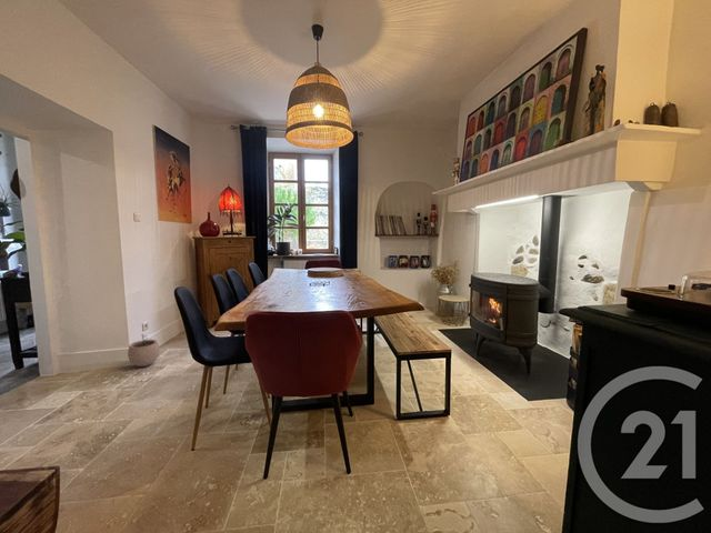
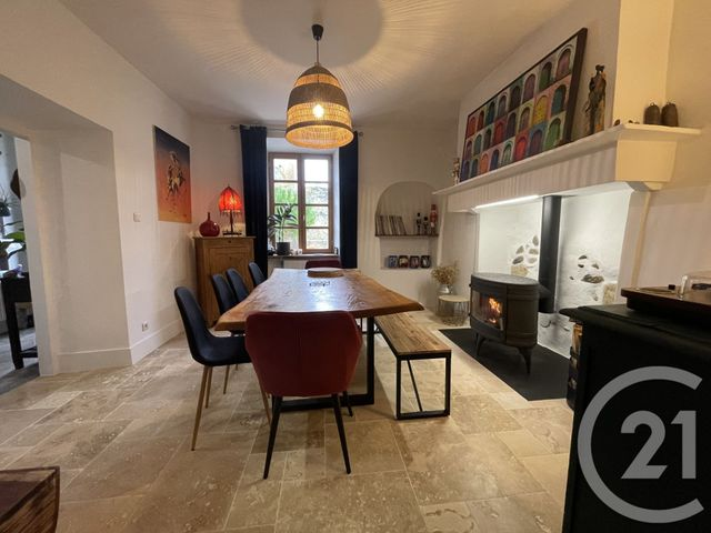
- plant pot [127,333,161,368]
